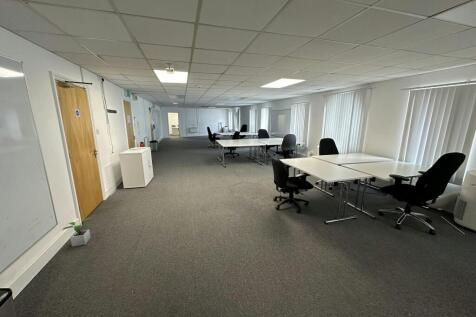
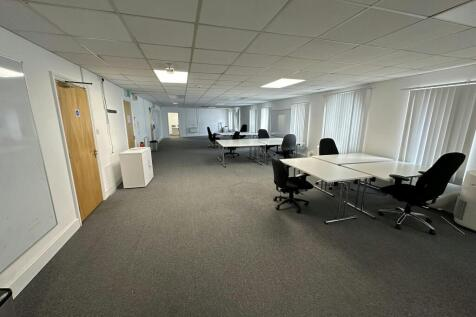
- potted plant [61,217,93,248]
